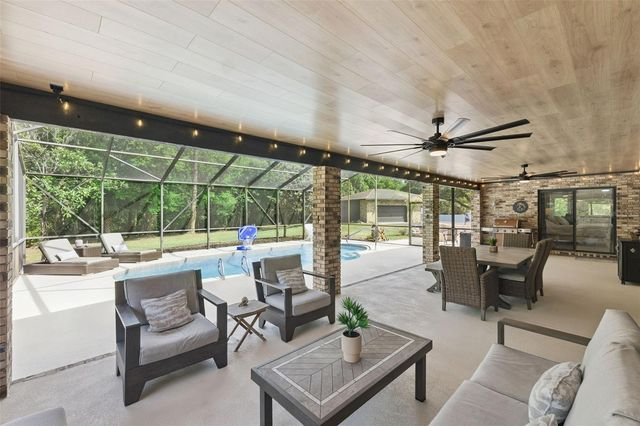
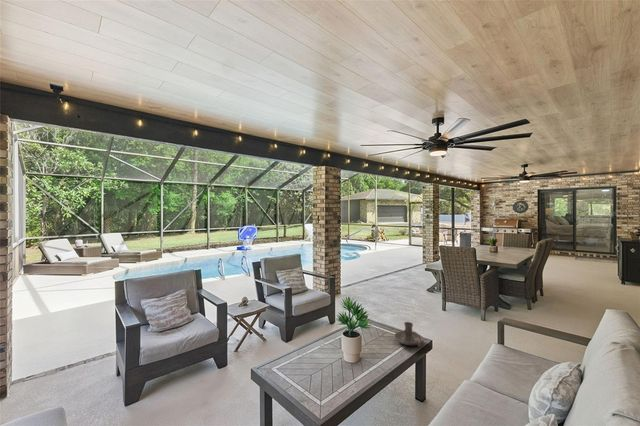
+ candle holder [393,321,424,348]
